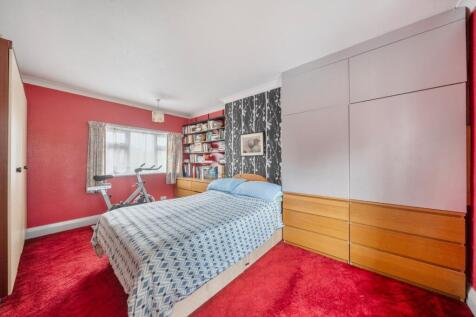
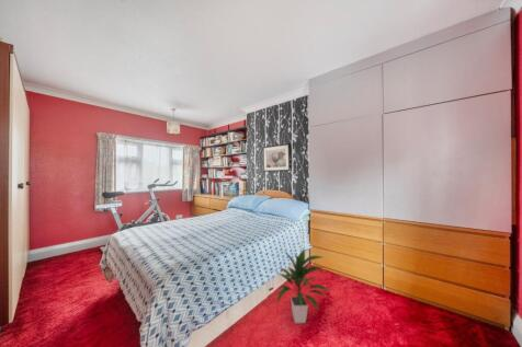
+ indoor plant [275,247,332,324]
